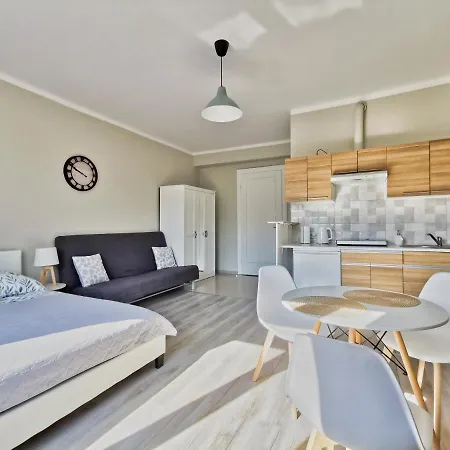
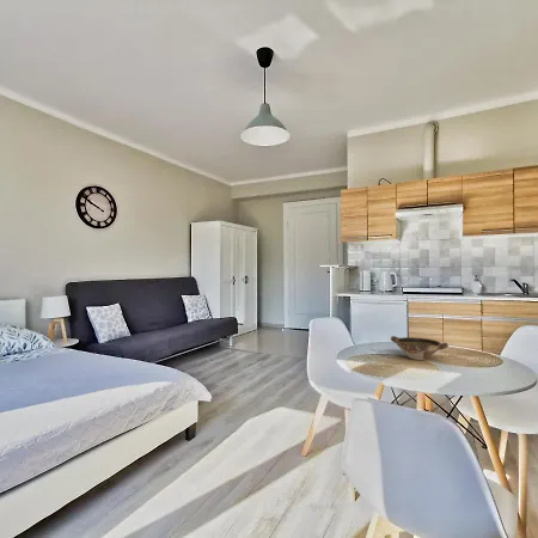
+ bowl [390,335,450,361]
